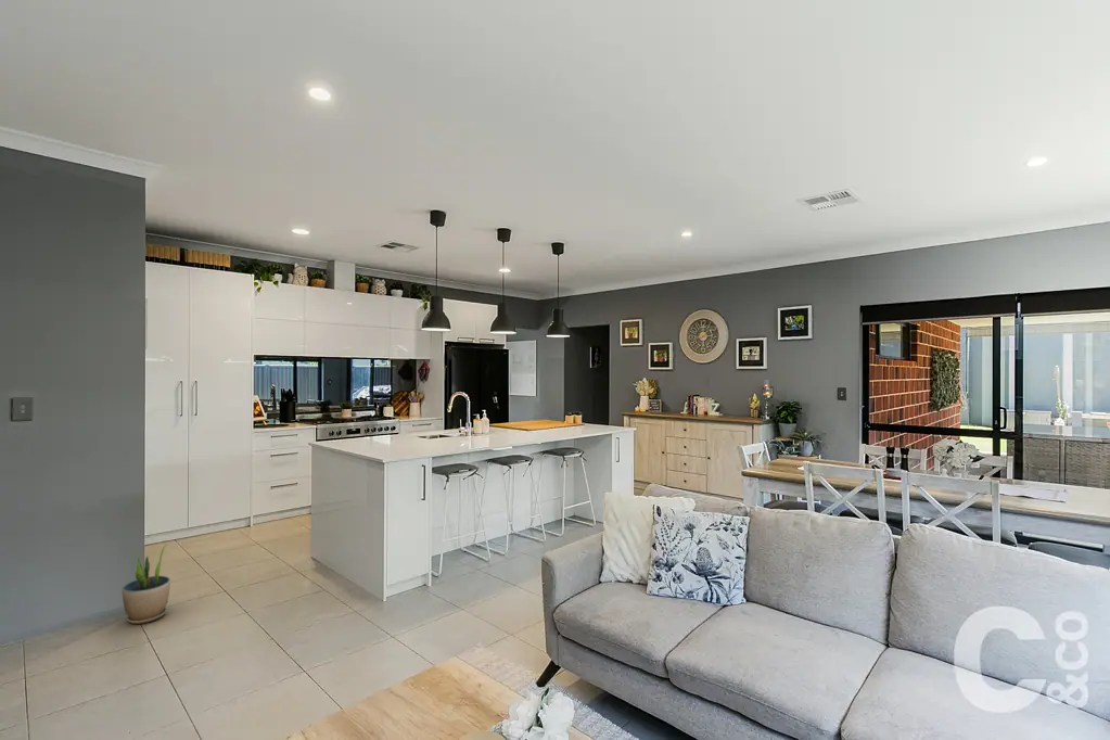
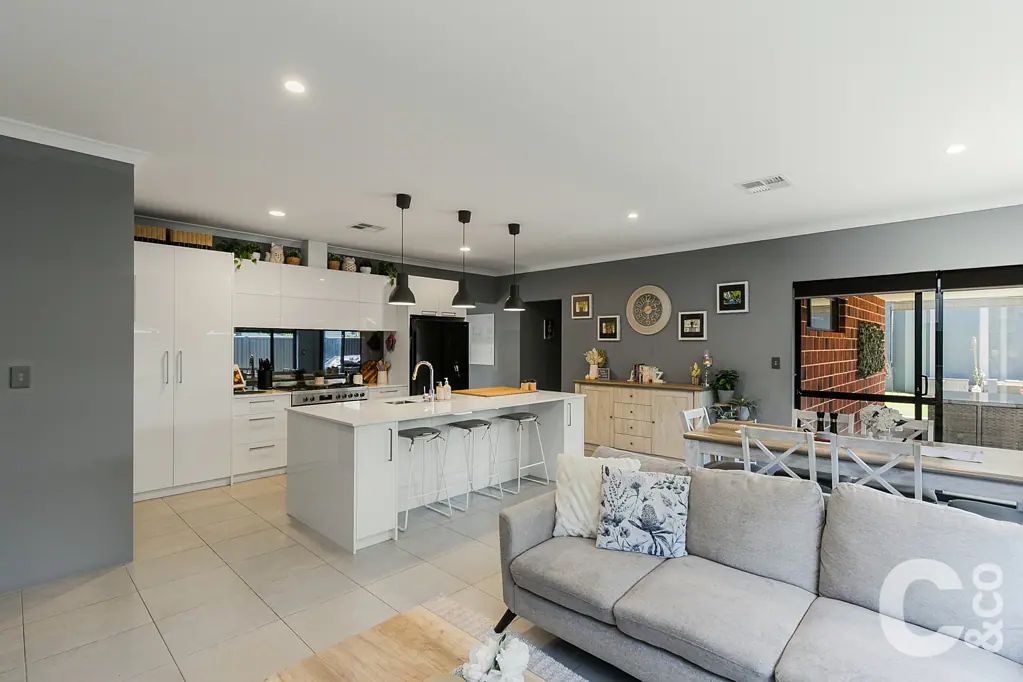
- potted plant [120,544,171,625]
